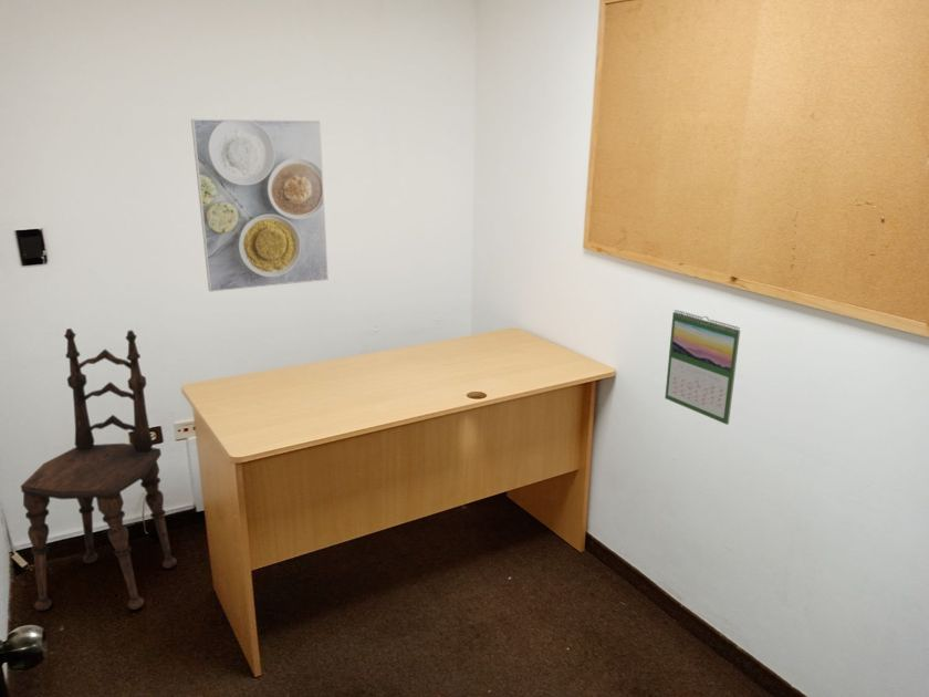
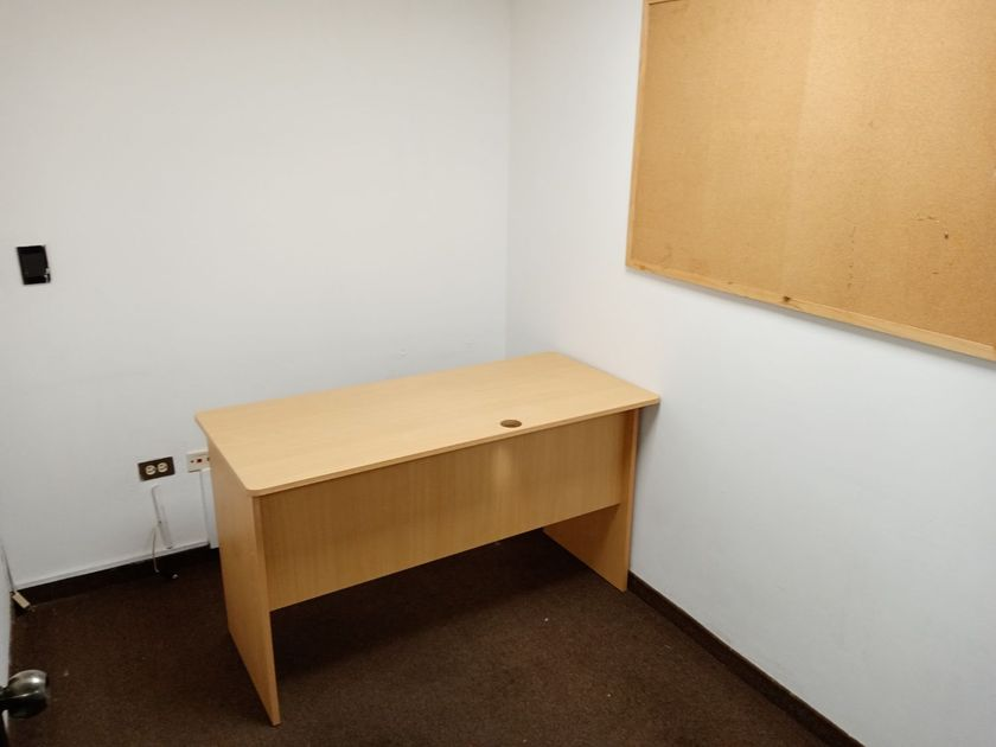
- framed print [190,118,330,293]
- calendar [664,309,741,426]
- dining chair [20,327,178,612]
